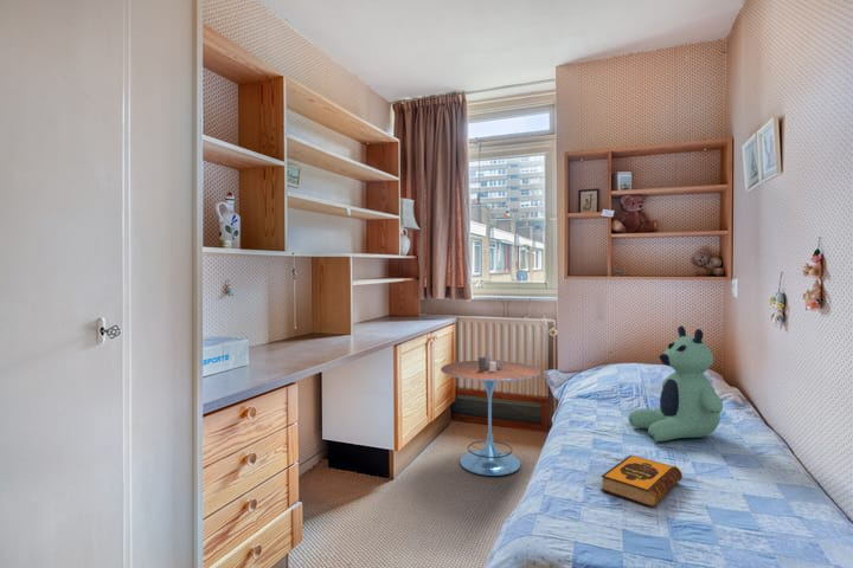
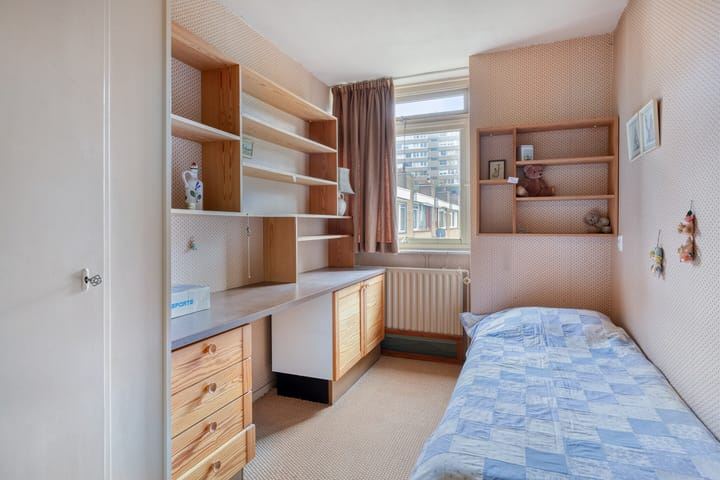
- side table [440,354,541,477]
- hardback book [601,454,684,508]
- bear [628,324,724,443]
